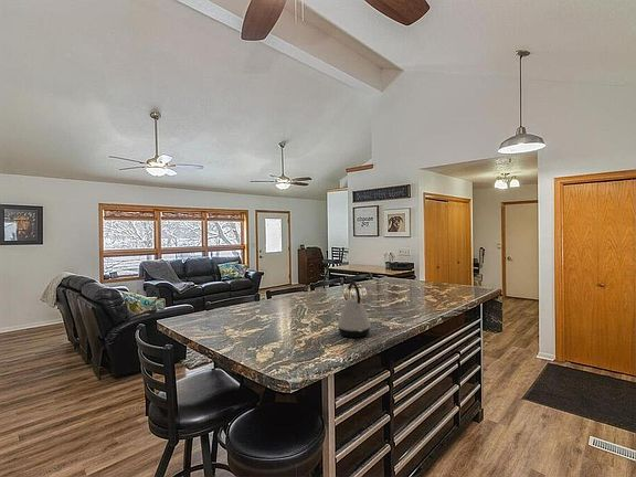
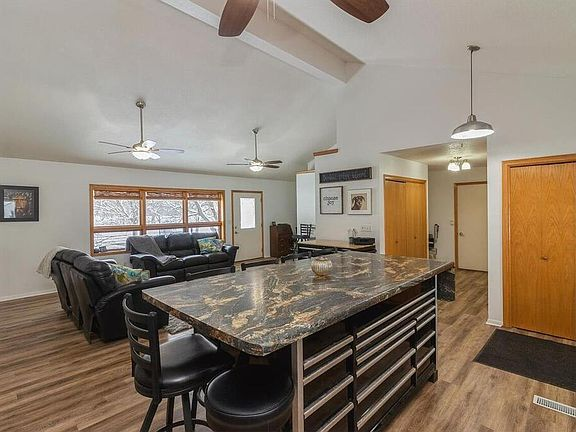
- kettle [337,280,372,338]
